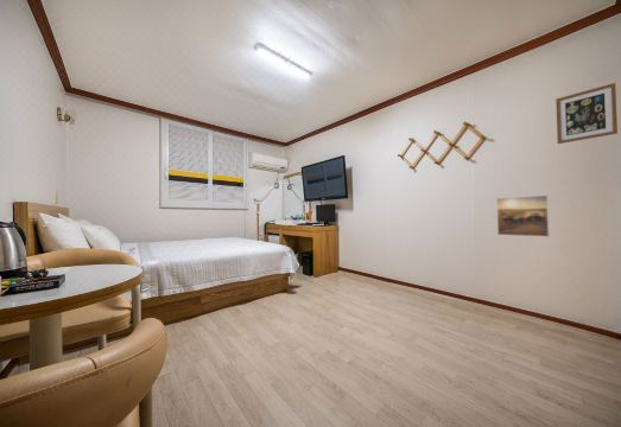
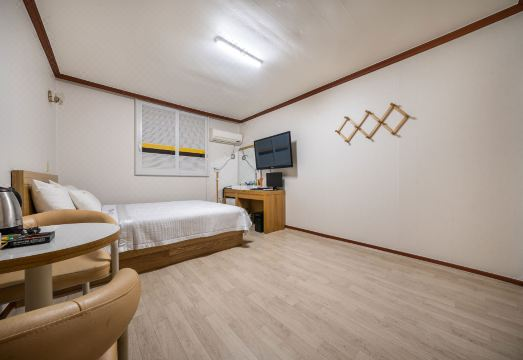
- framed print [495,195,551,238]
- wall art [555,82,619,145]
